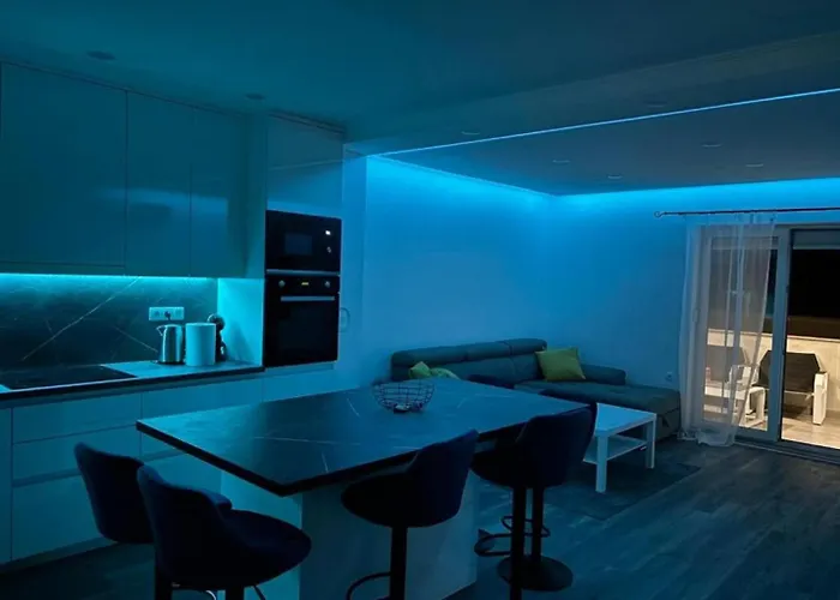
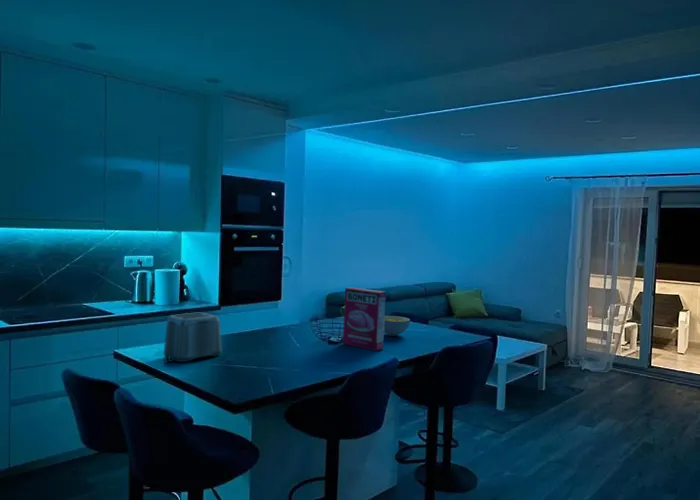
+ cereal bowl [384,315,411,337]
+ cereal box [342,286,387,352]
+ toaster [163,312,223,364]
